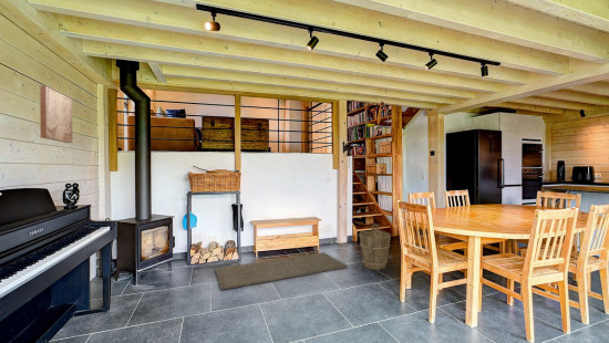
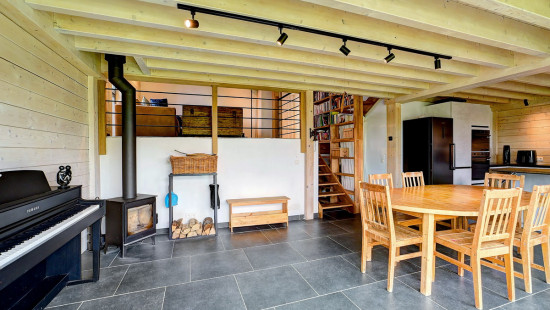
- bucket [358,222,392,271]
- wall art [39,84,73,144]
- rug [214,251,348,291]
